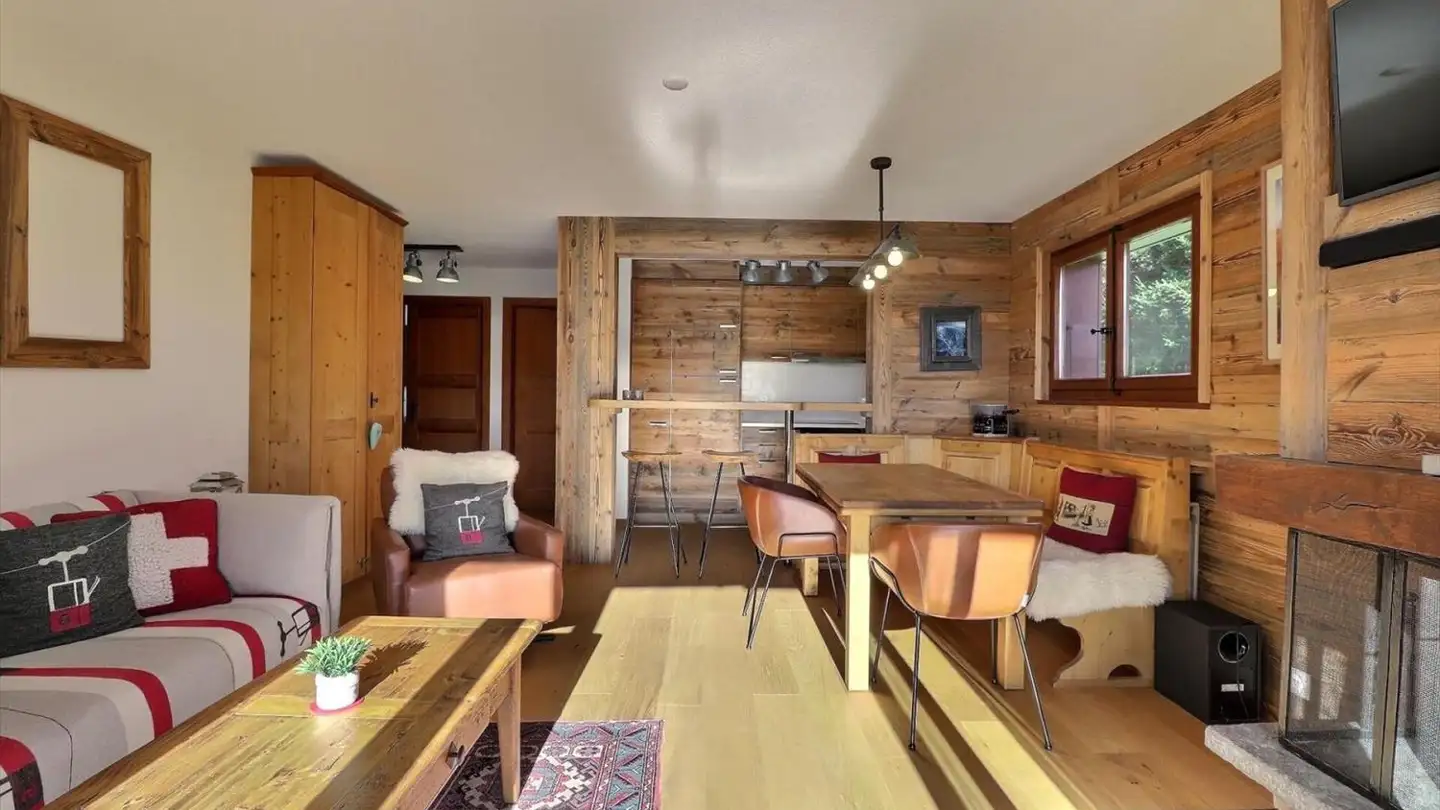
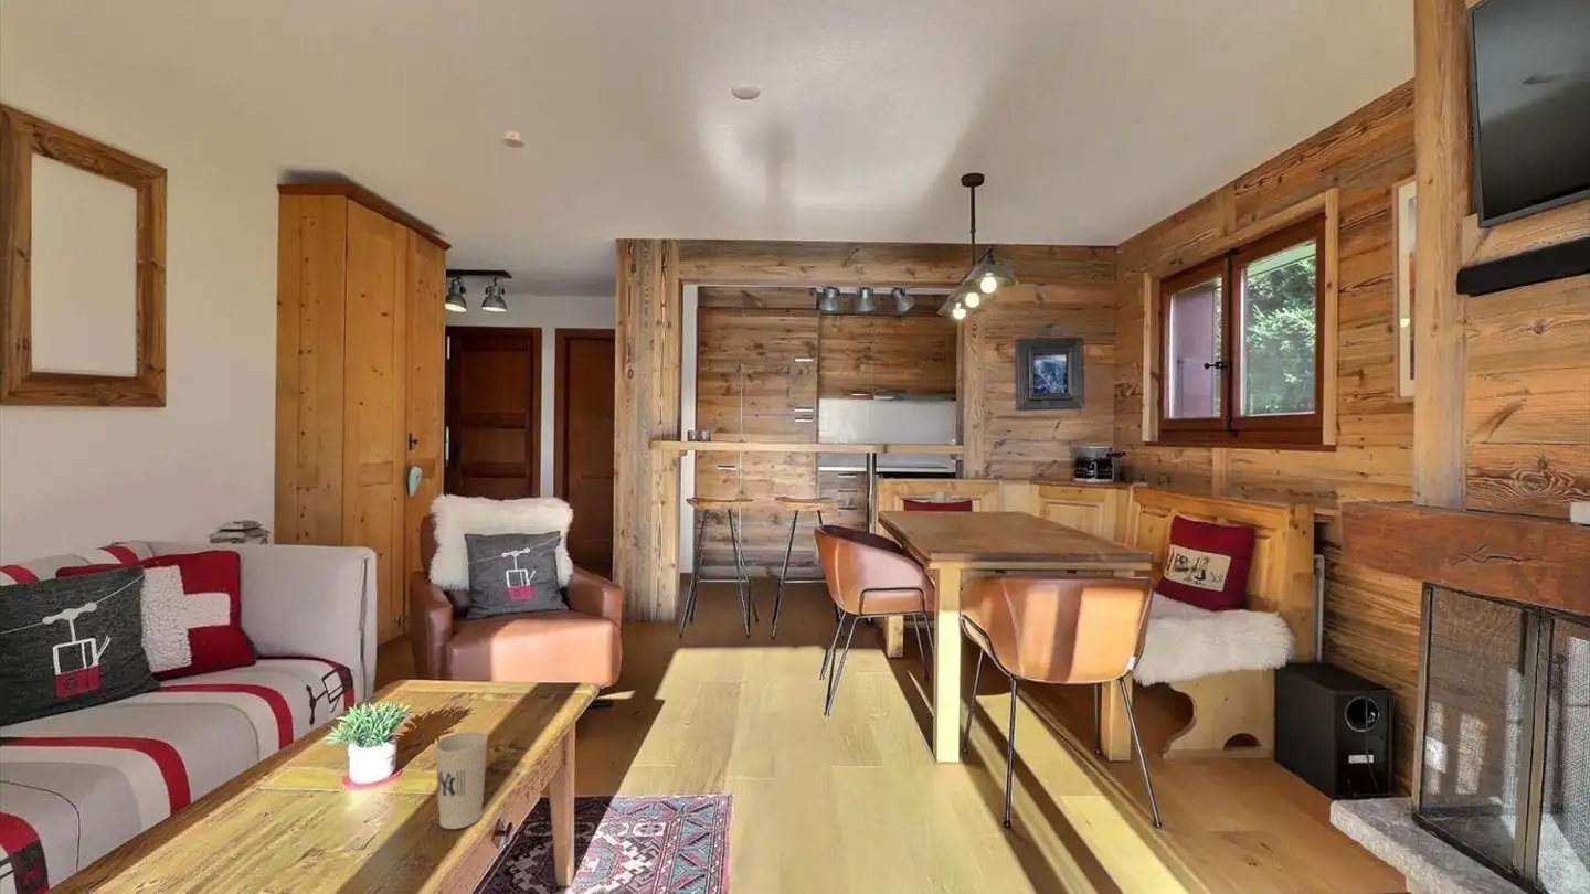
+ cup [434,731,489,830]
+ recessed light [499,129,526,149]
